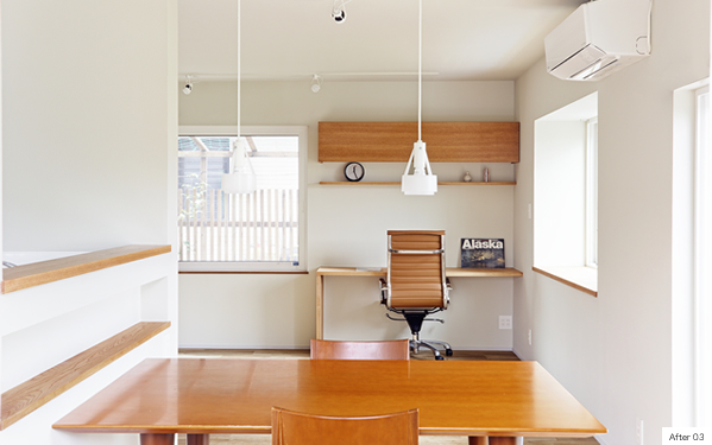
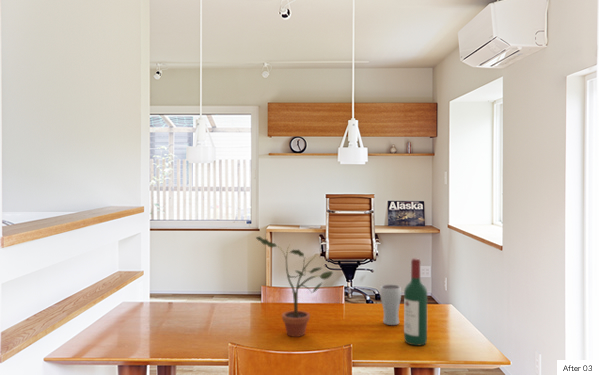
+ wine bottle [403,257,428,346]
+ drinking glass [379,284,402,326]
+ potted plant [255,236,334,338]
